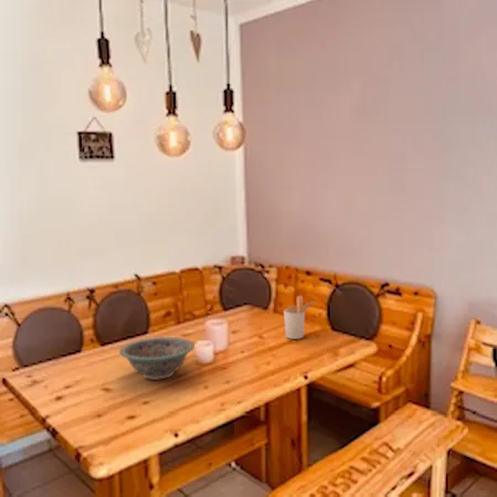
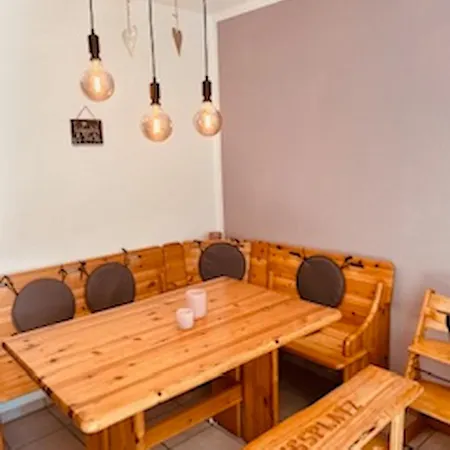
- decorative bowl [118,336,195,381]
- utensil holder [283,295,317,340]
